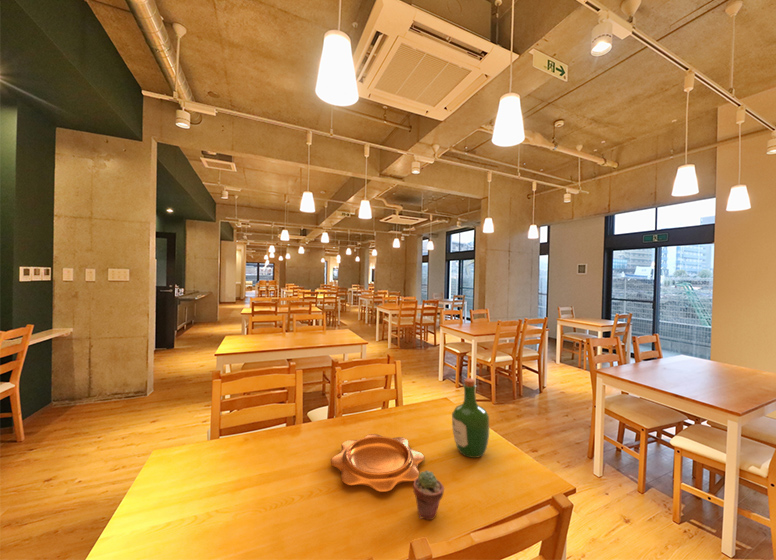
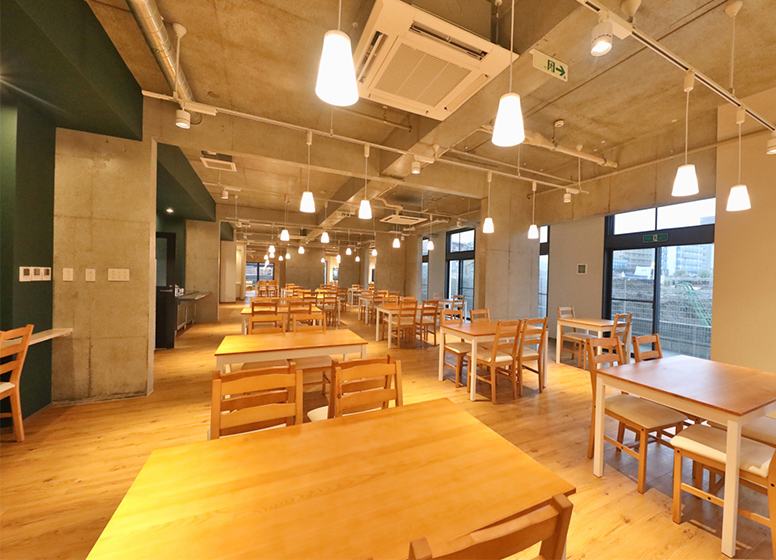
- decorative bowl [330,433,426,493]
- potted succulent [412,469,445,521]
- wine bottle [451,377,490,459]
